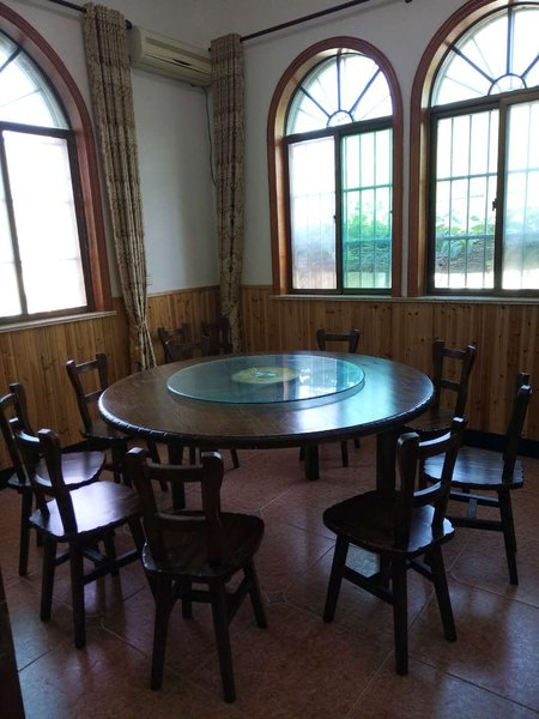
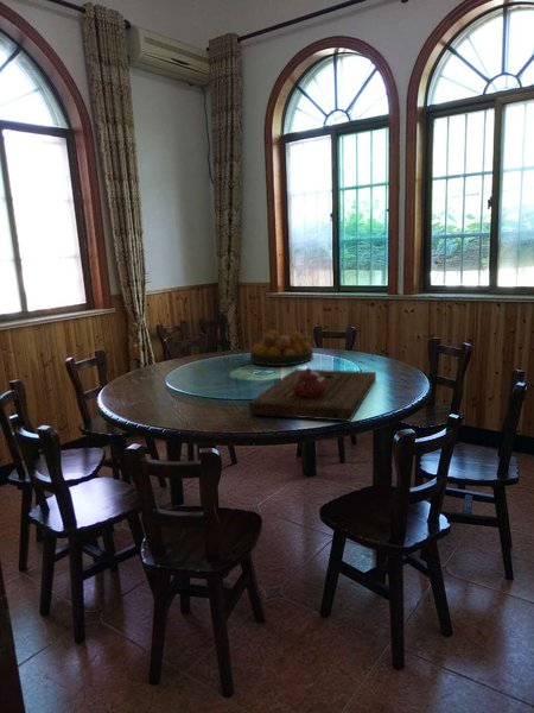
+ fruit bowl [249,329,314,367]
+ tea set [248,366,377,423]
